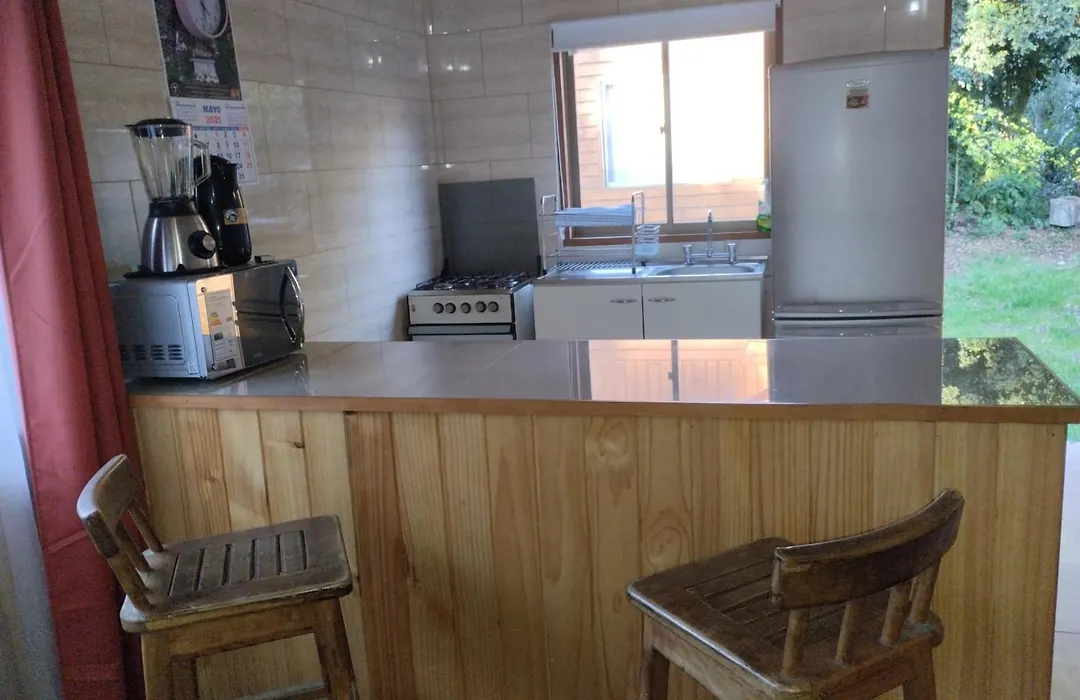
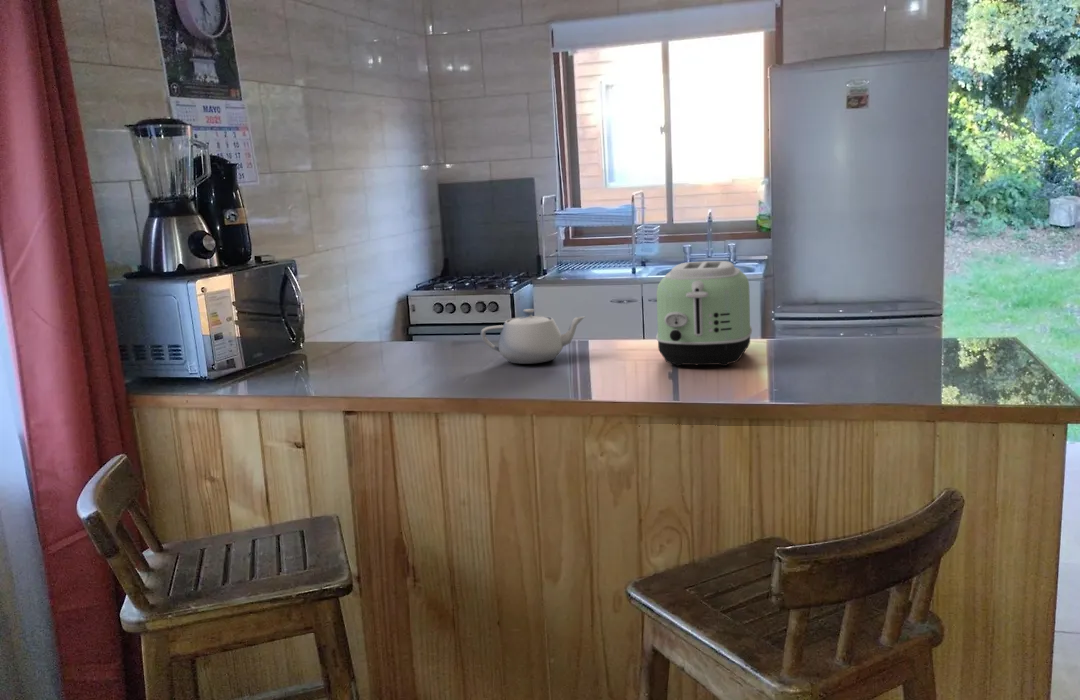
+ teapot [480,308,586,365]
+ toaster [655,260,753,367]
